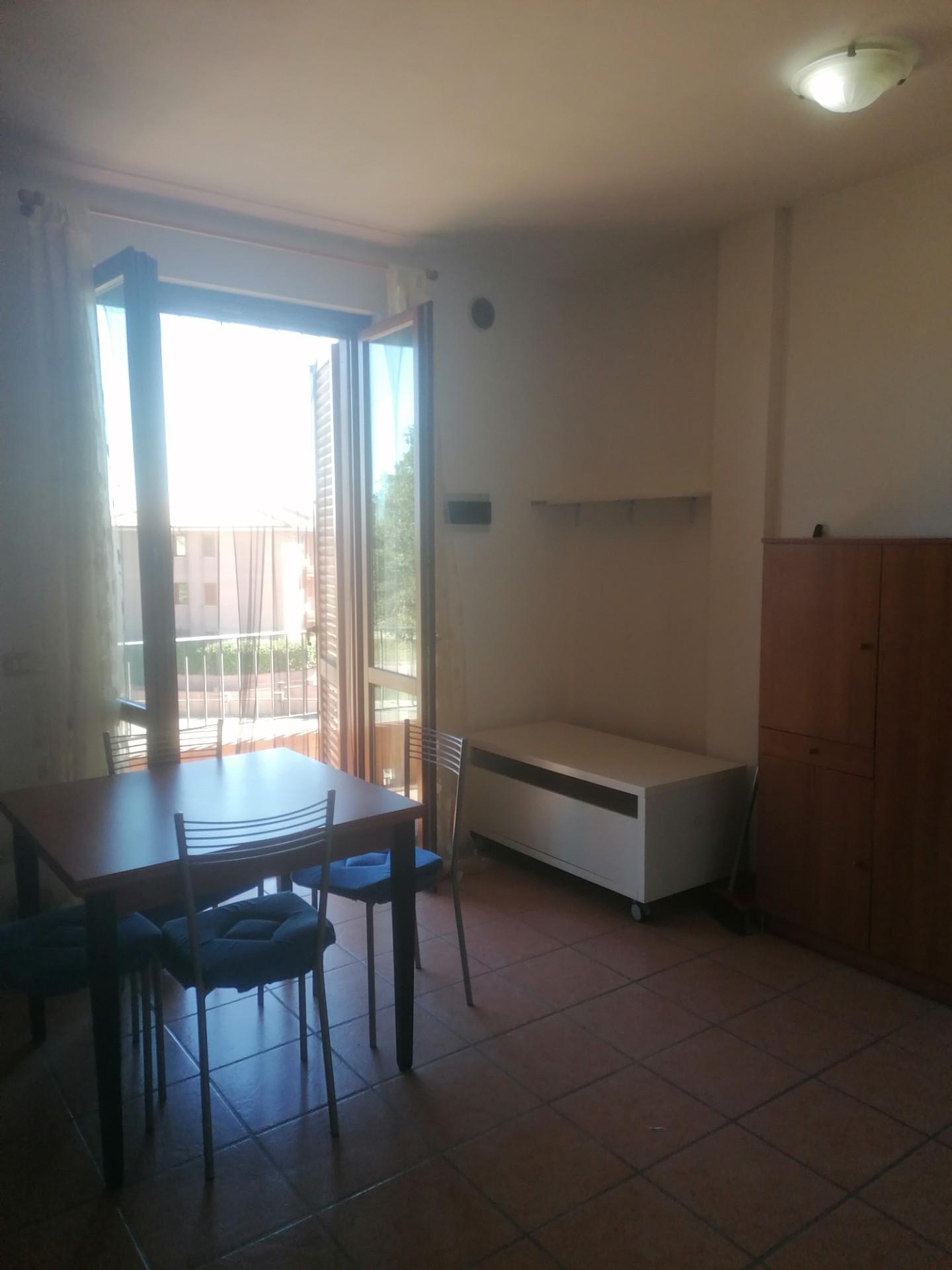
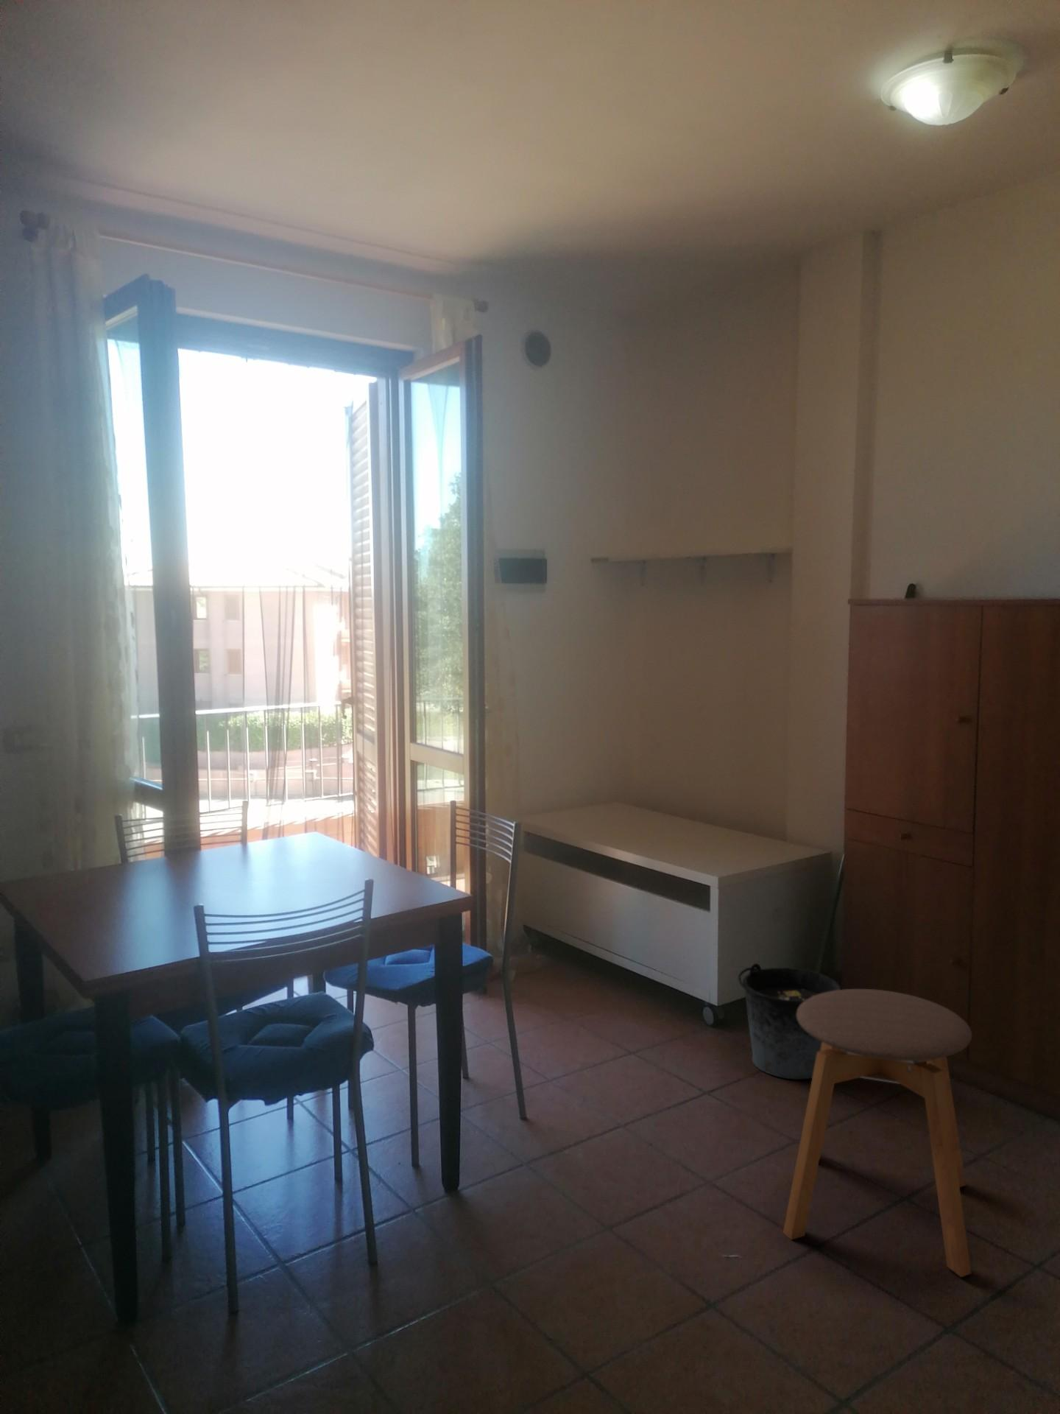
+ bucket [737,963,842,1080]
+ stool [783,989,972,1278]
